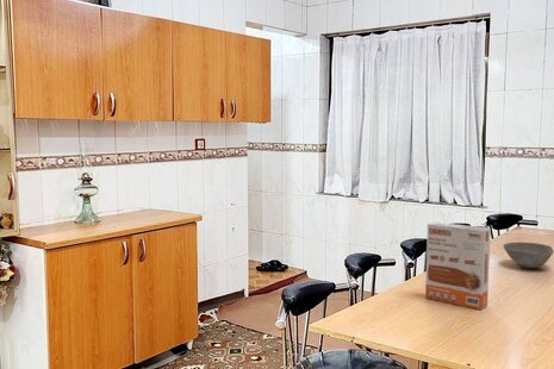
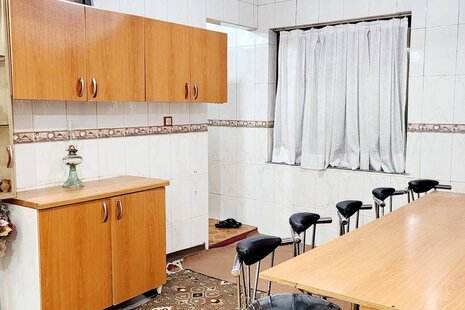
- cereal box [424,221,492,311]
- bowl [502,240,554,269]
